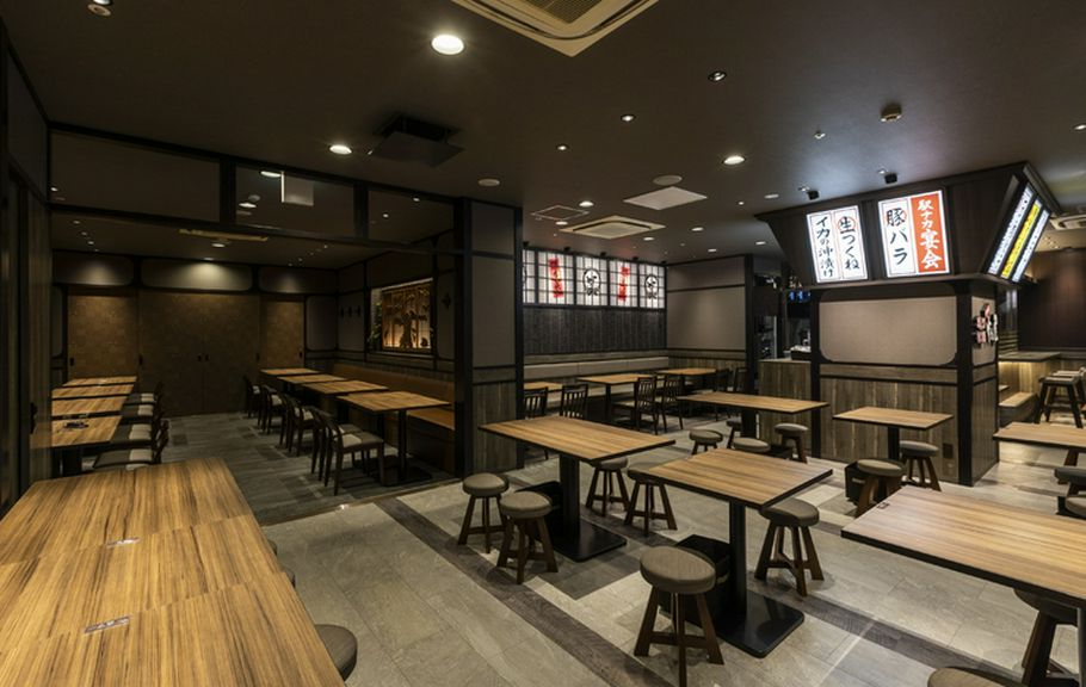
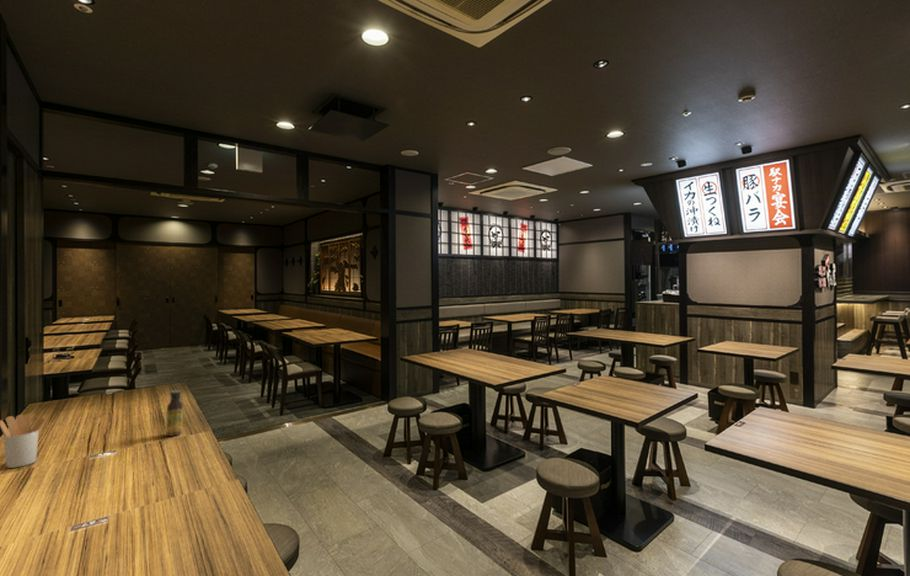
+ utensil holder [0,413,46,469]
+ sauce bottle [165,389,184,437]
